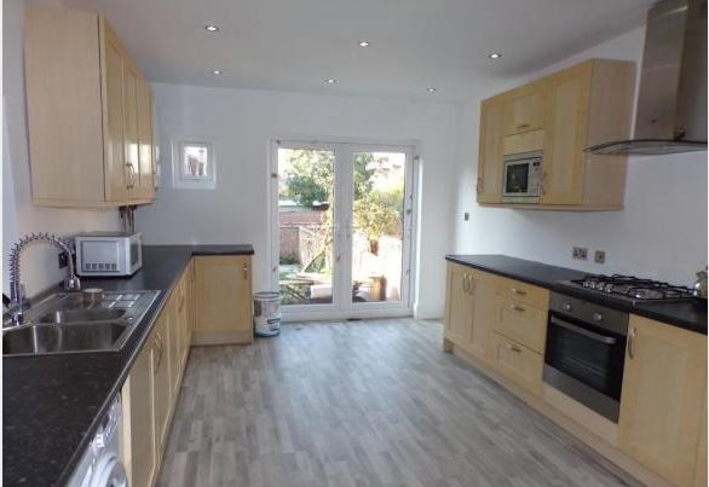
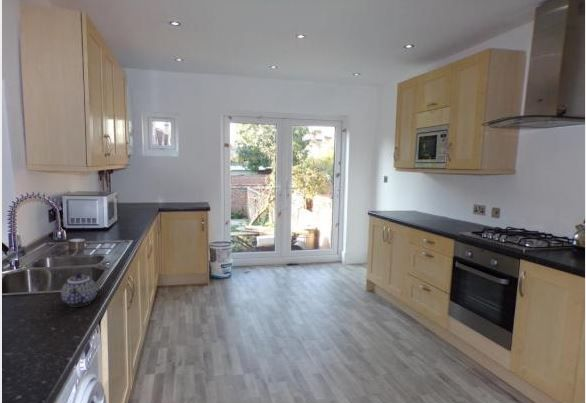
+ teapot [60,272,98,308]
